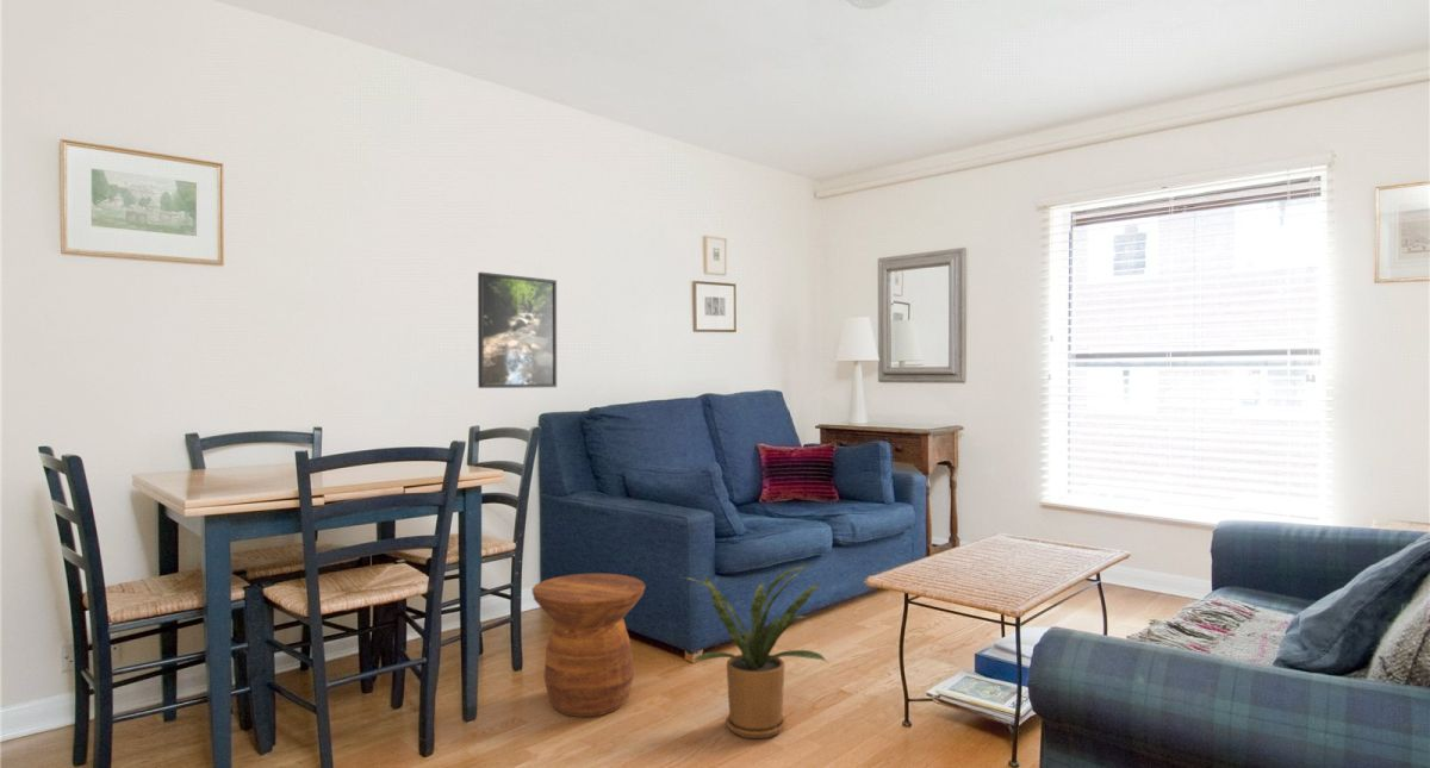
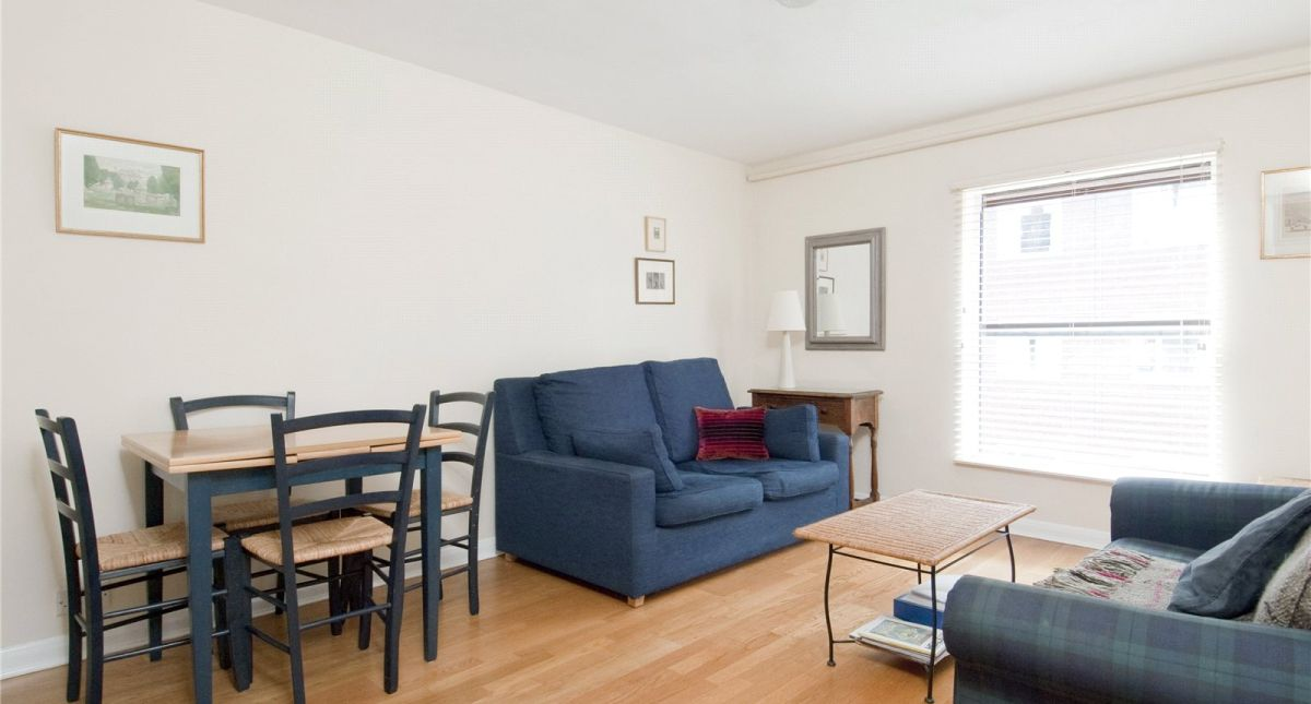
- house plant [682,563,829,739]
- side table [530,572,646,718]
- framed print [477,271,558,389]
